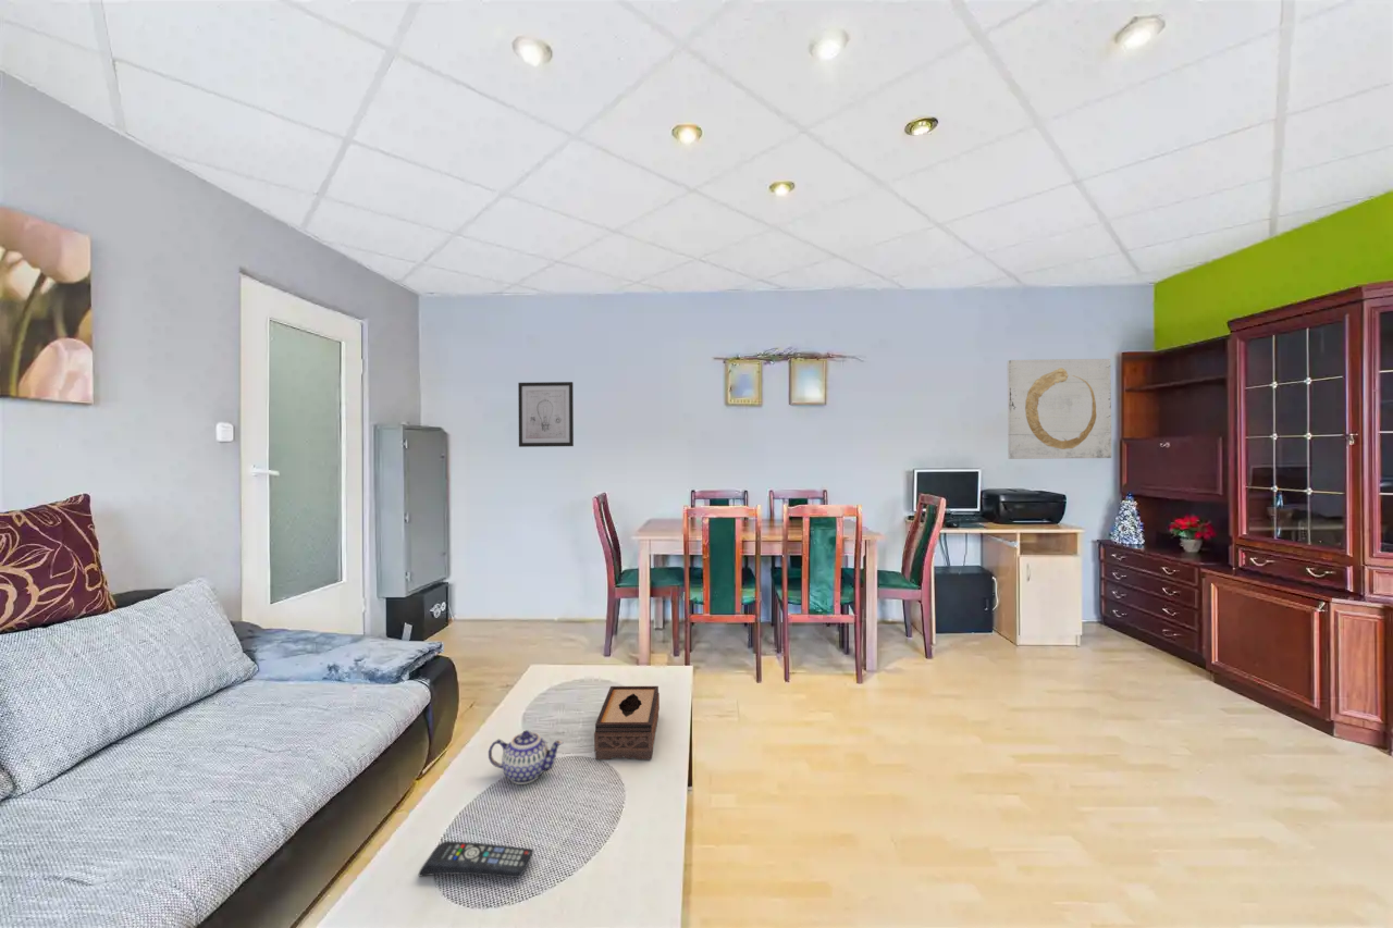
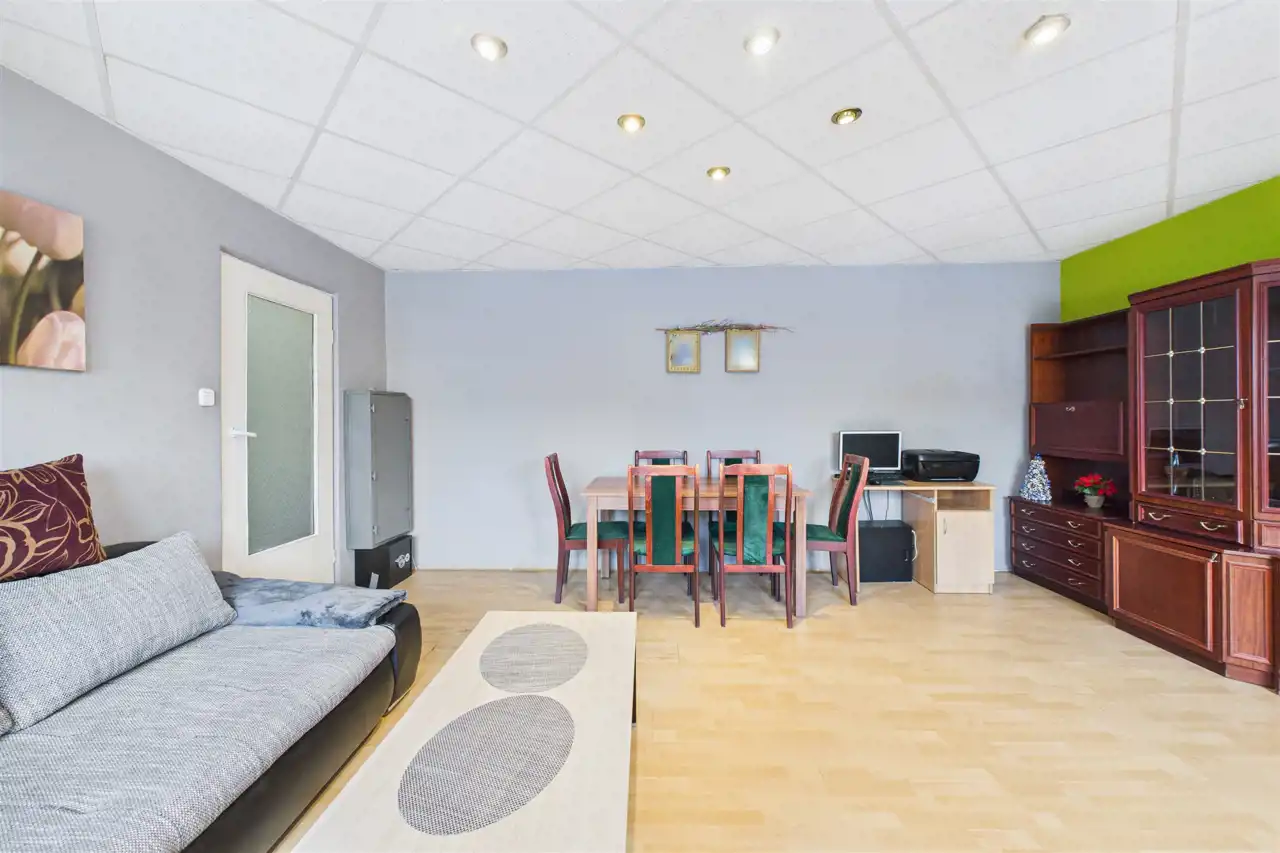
- tissue box [593,685,661,760]
- wall art [1007,358,1112,460]
- wall art [517,381,575,448]
- teapot [488,730,564,785]
- remote control [418,840,534,879]
